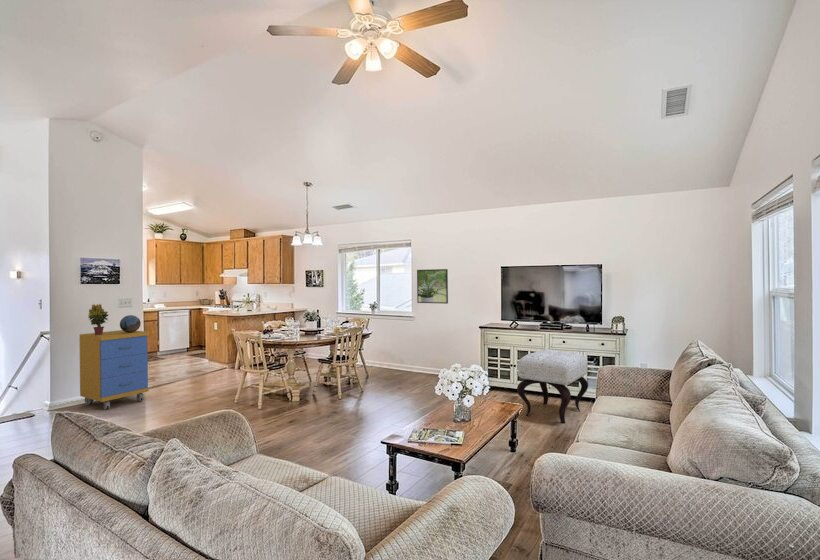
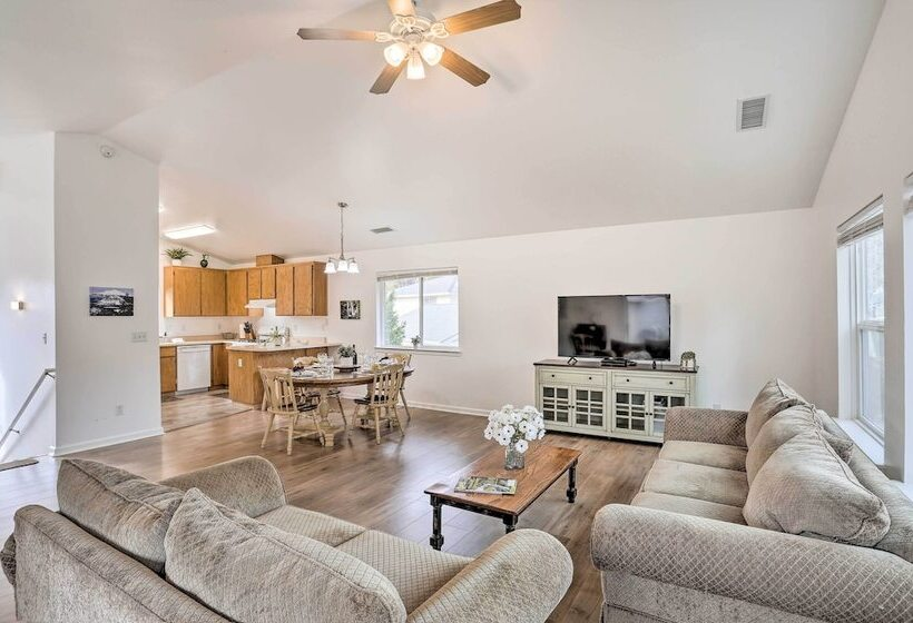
- decorative sphere [119,314,142,333]
- ottoman [516,348,589,425]
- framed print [416,268,449,305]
- potted plant [87,303,110,335]
- storage cabinet [79,329,150,410]
